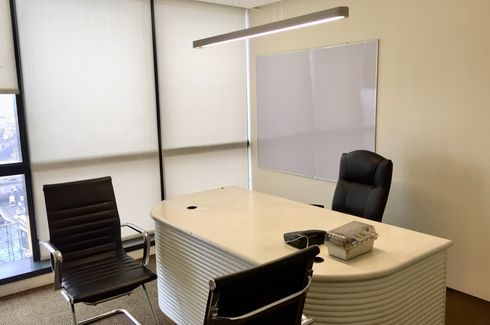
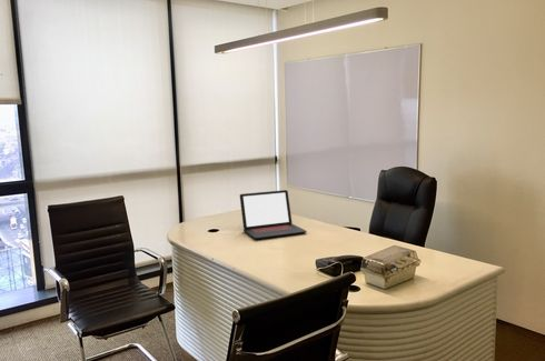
+ laptop [239,189,308,240]
